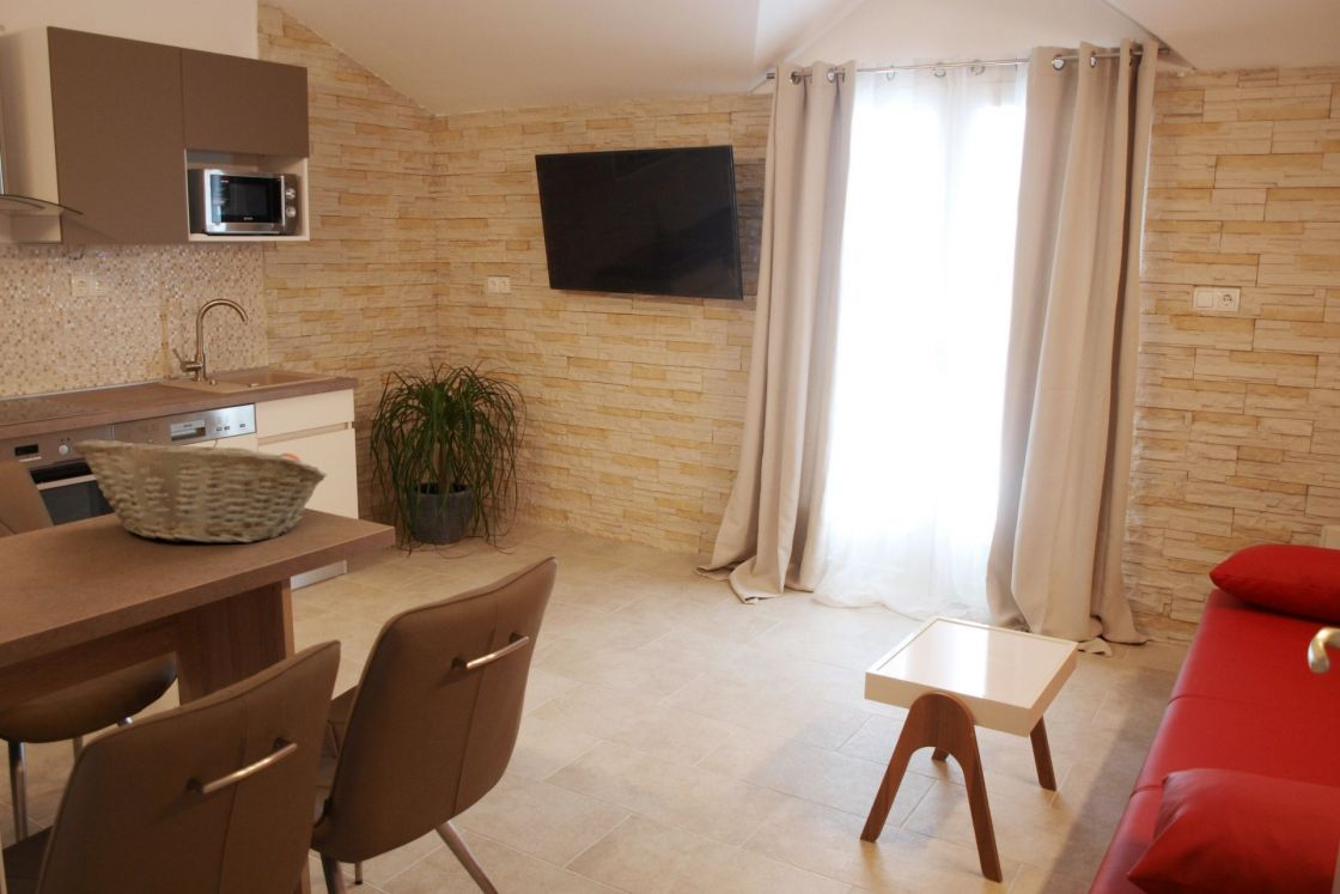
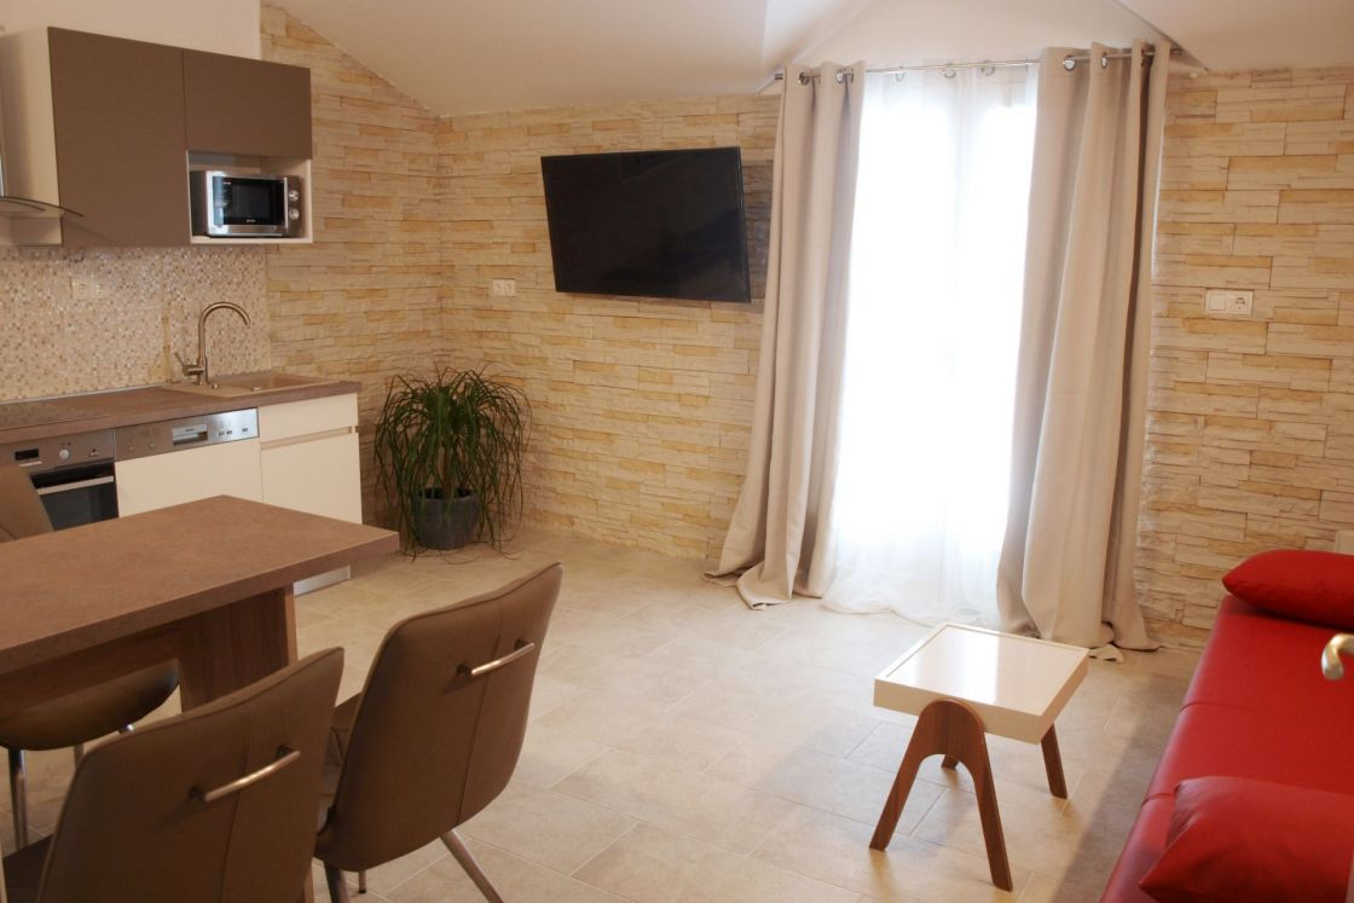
- fruit basket [72,437,329,545]
